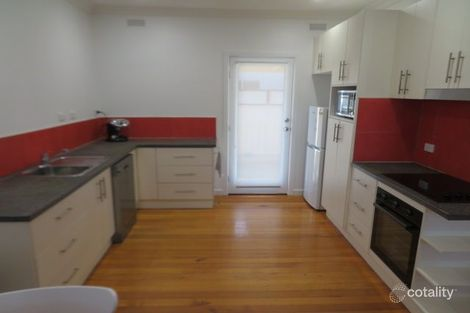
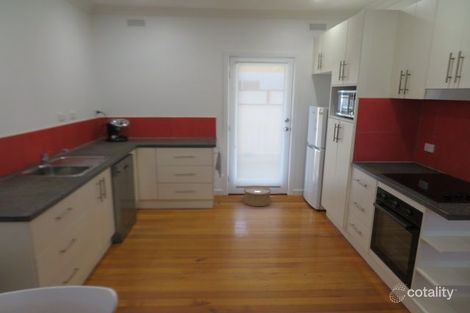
+ woven basket [243,185,272,207]
